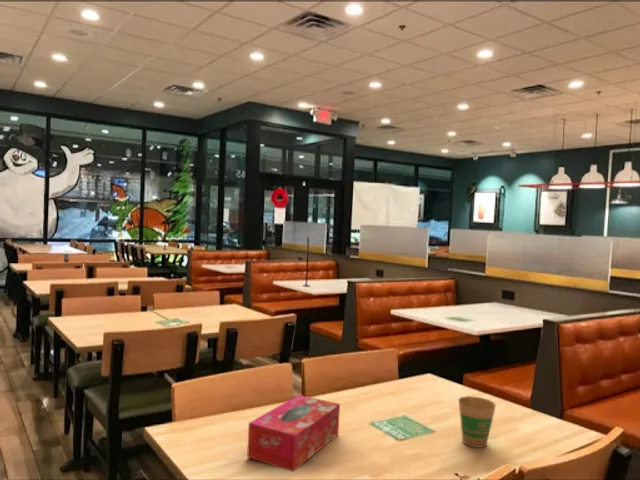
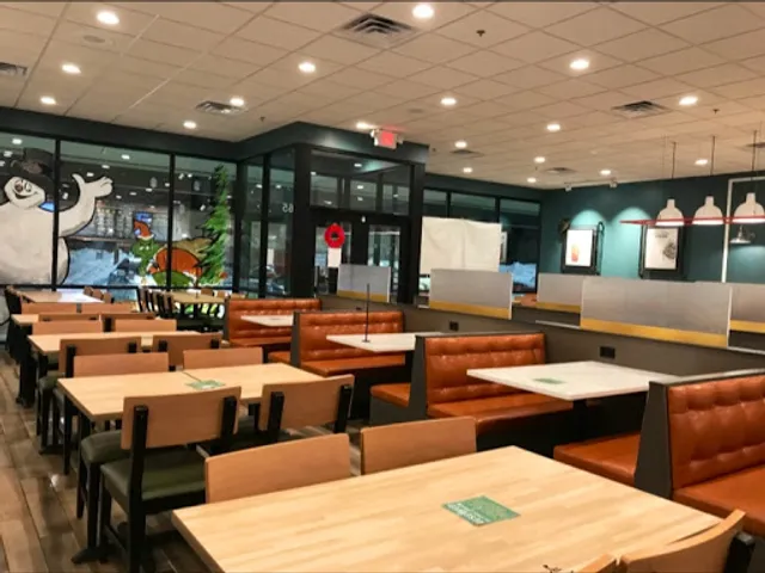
- tissue box [246,394,341,473]
- paper cup [458,395,497,449]
